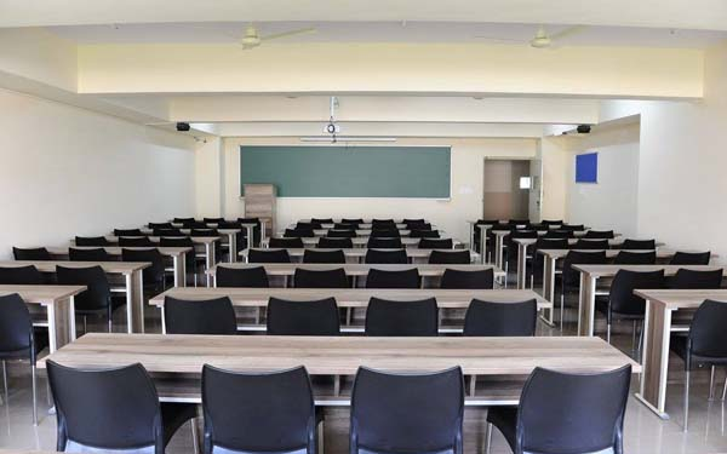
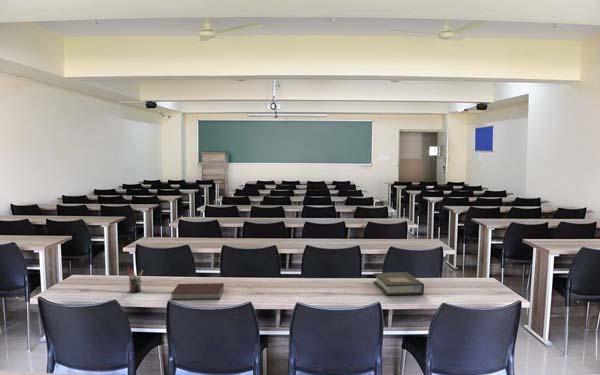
+ pen holder [125,268,144,293]
+ notebook [170,282,225,301]
+ book [372,271,425,296]
